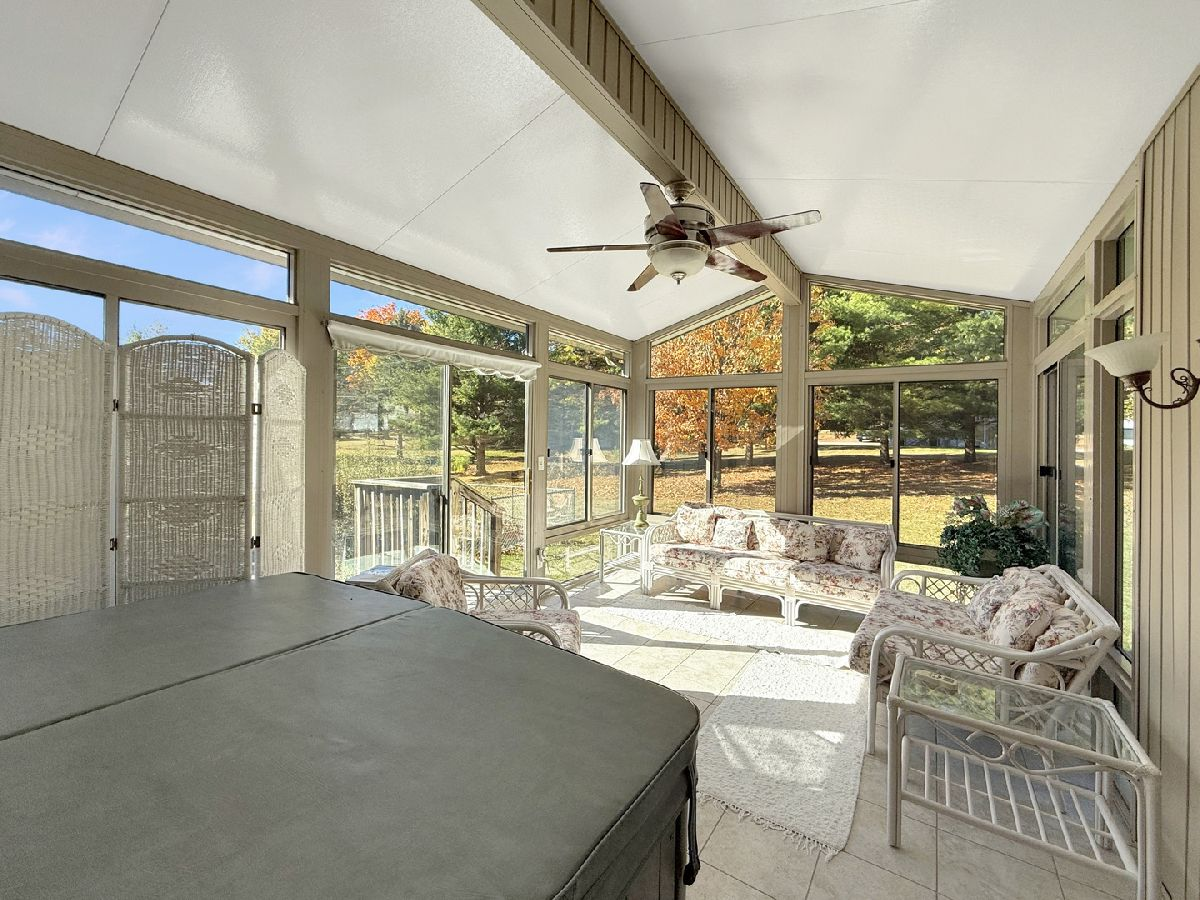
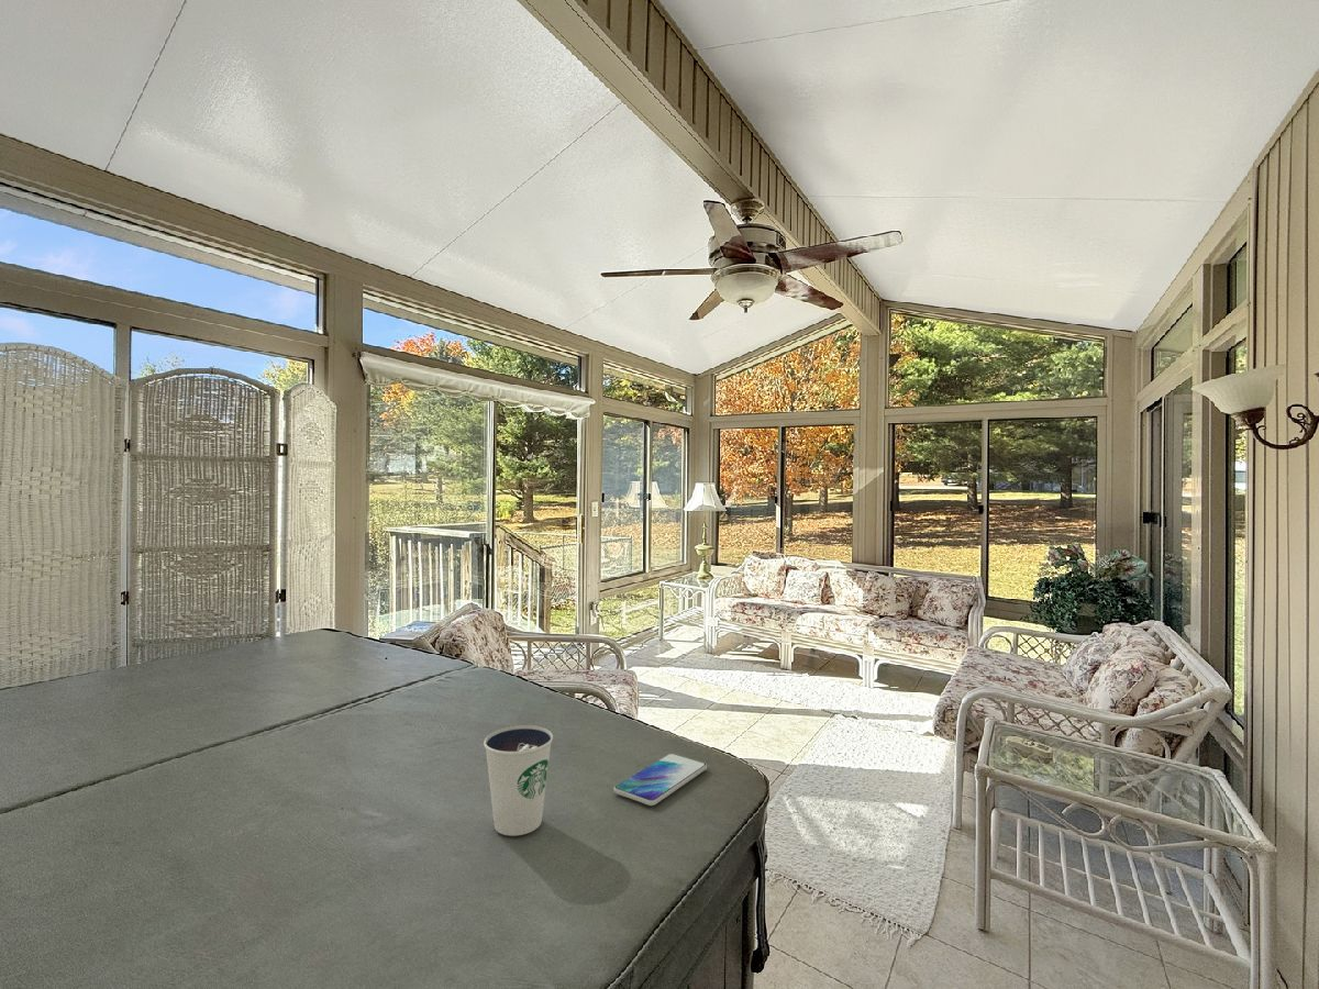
+ dixie cup [483,724,554,836]
+ smartphone [612,753,708,807]
